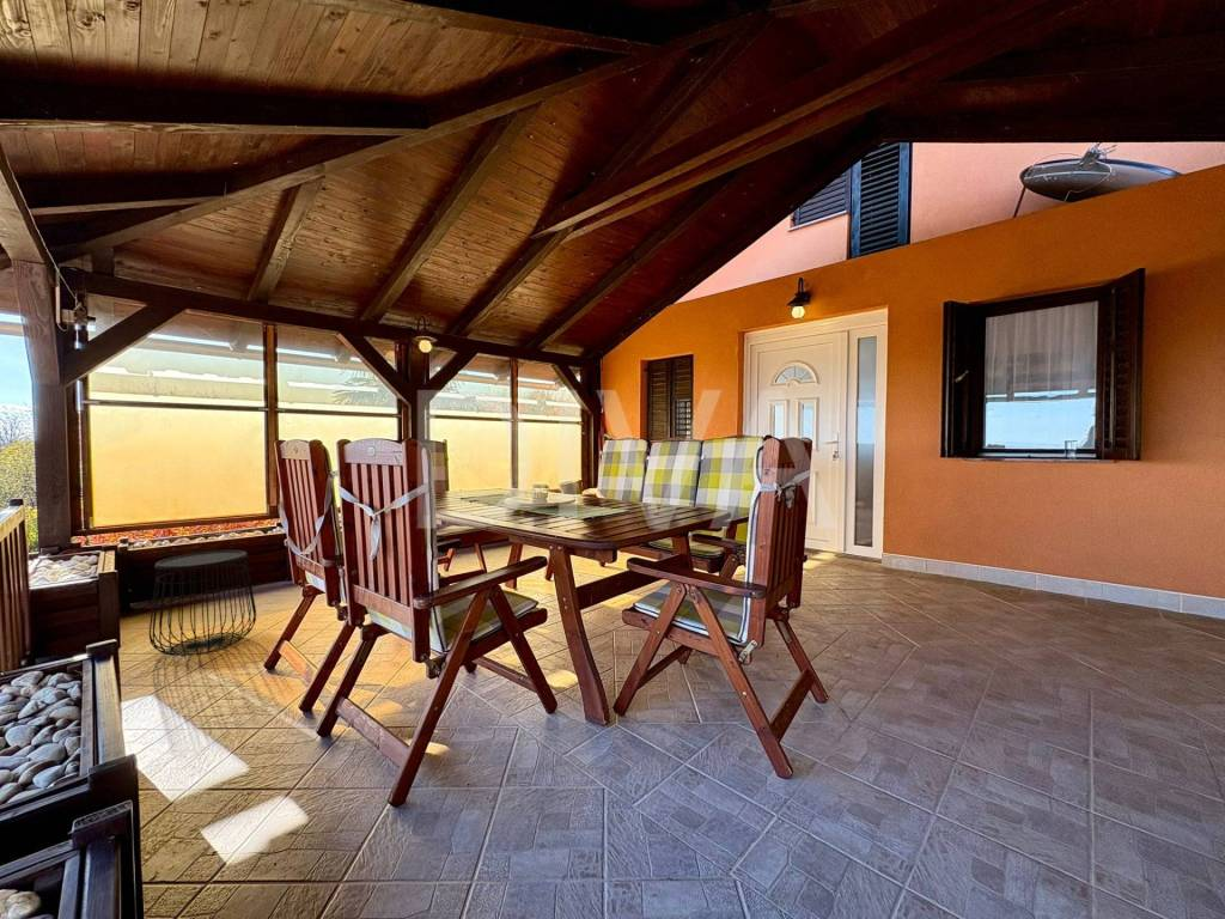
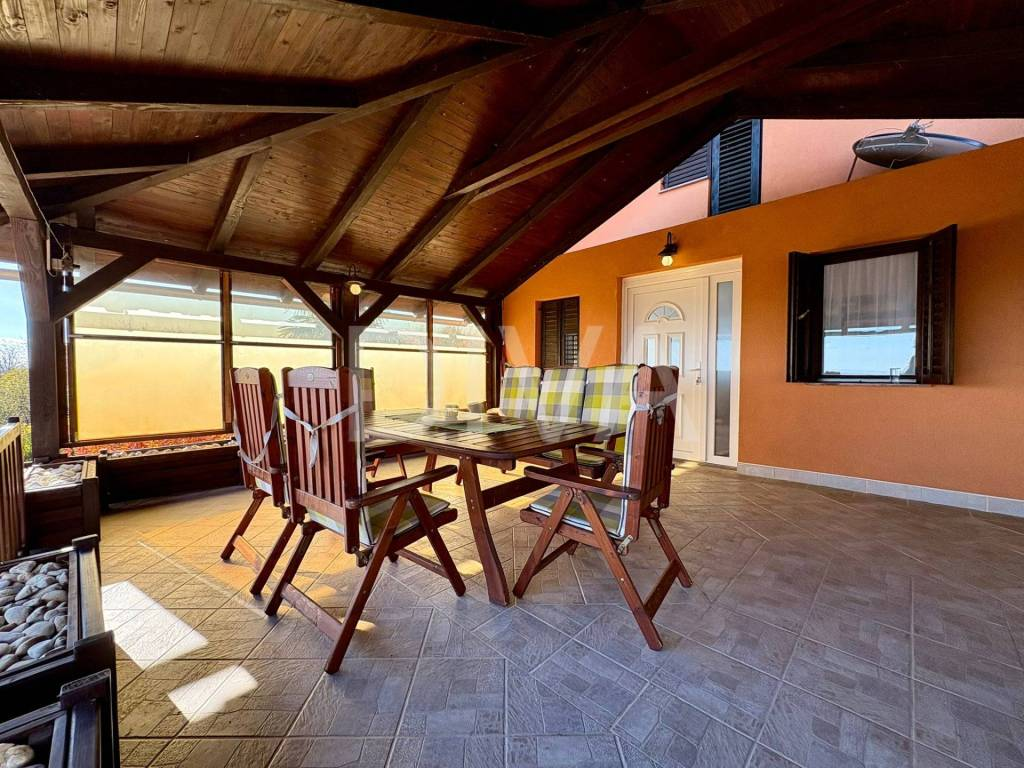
- side table [148,549,257,657]
